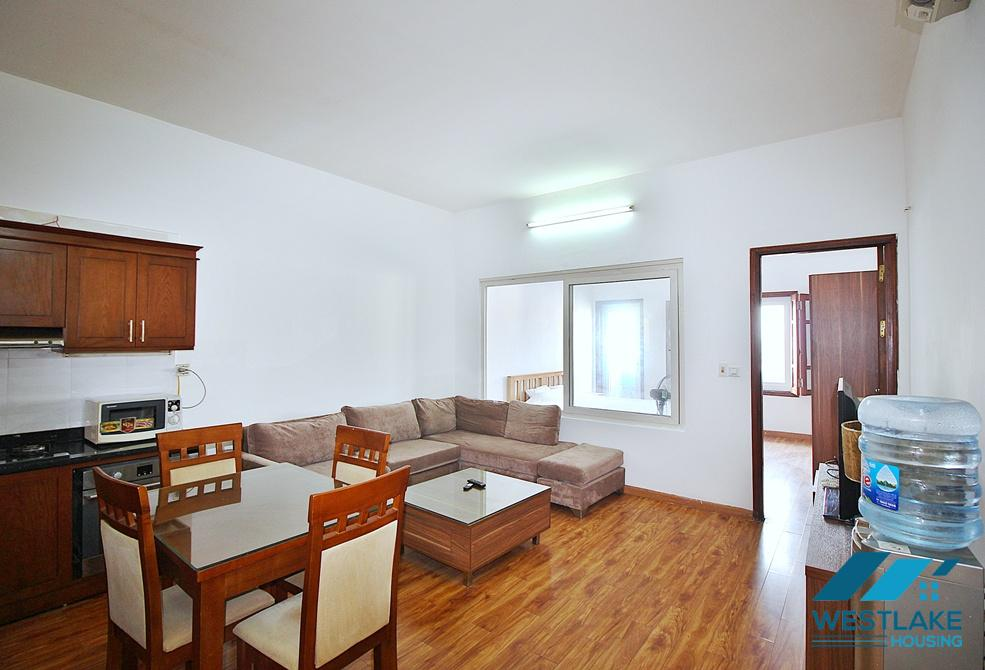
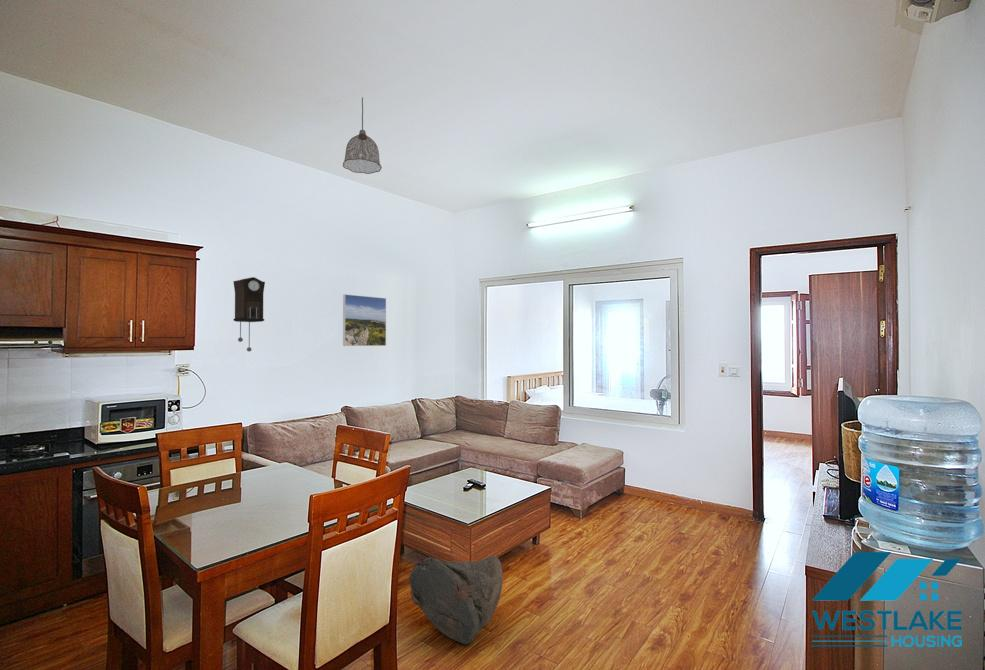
+ bag [409,555,504,645]
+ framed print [342,293,387,347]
+ pendulum clock [232,276,266,353]
+ pendant lamp [342,97,383,175]
